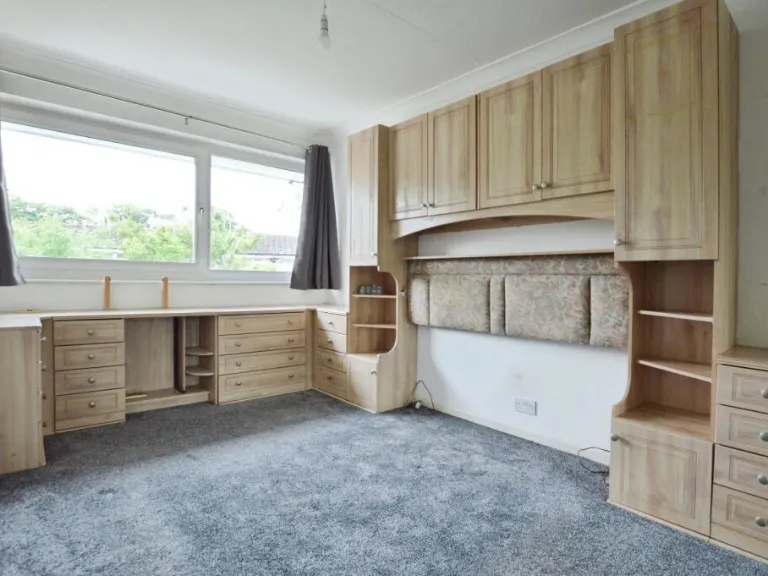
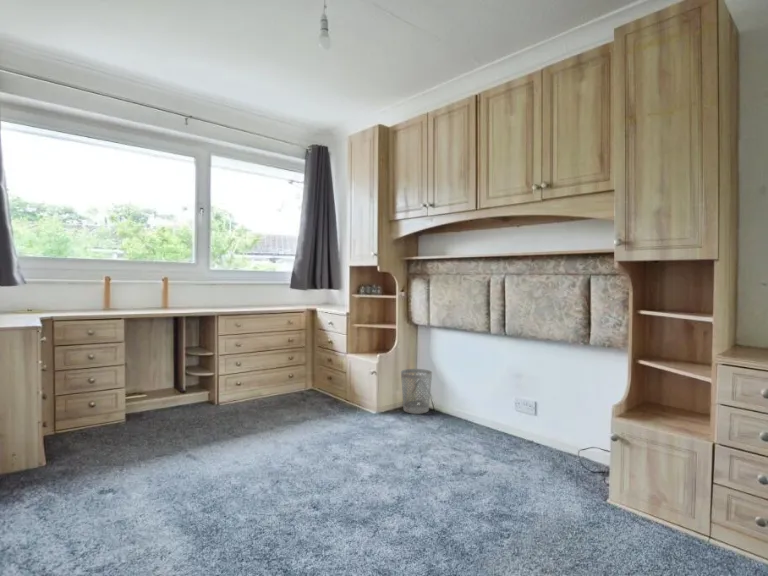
+ wastebasket [400,368,433,415]
